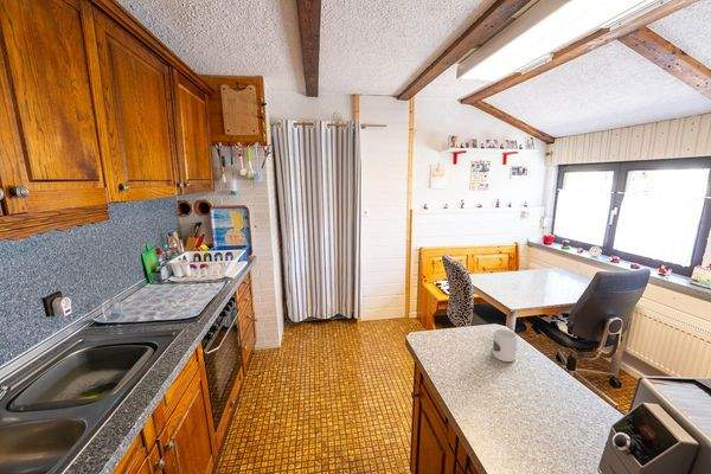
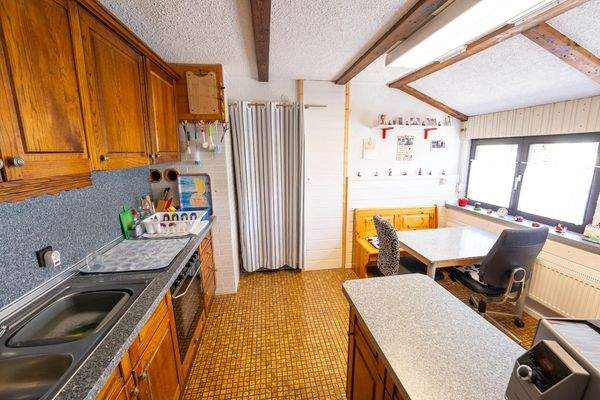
- mug [492,328,518,363]
